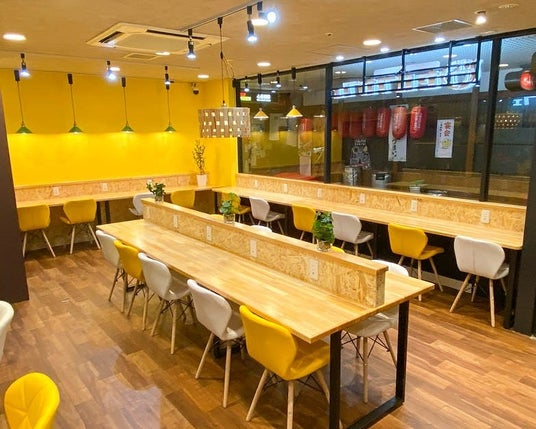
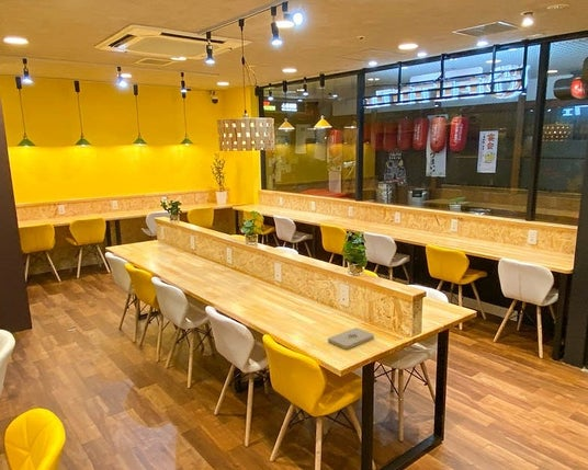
+ notepad [327,326,375,351]
